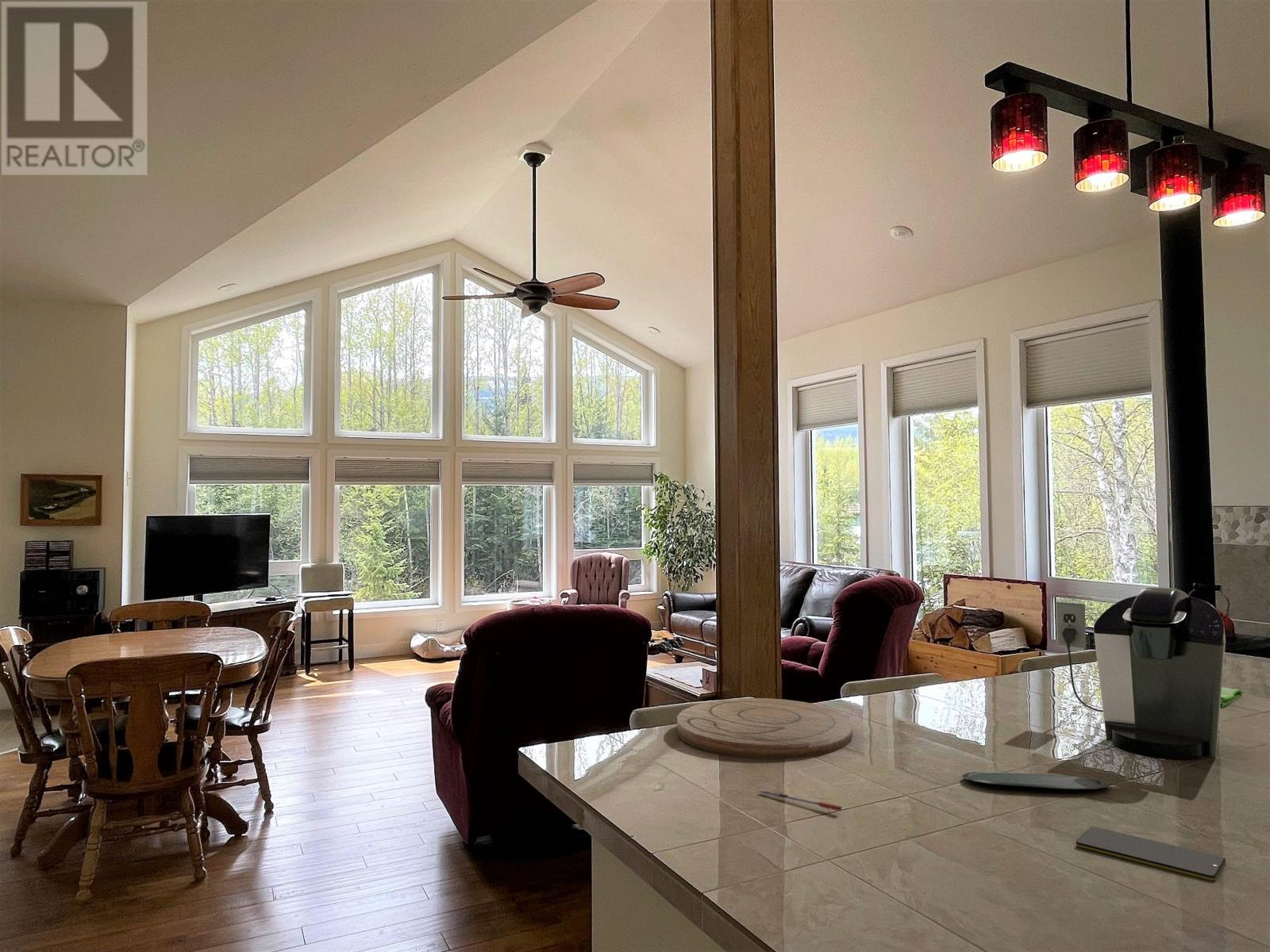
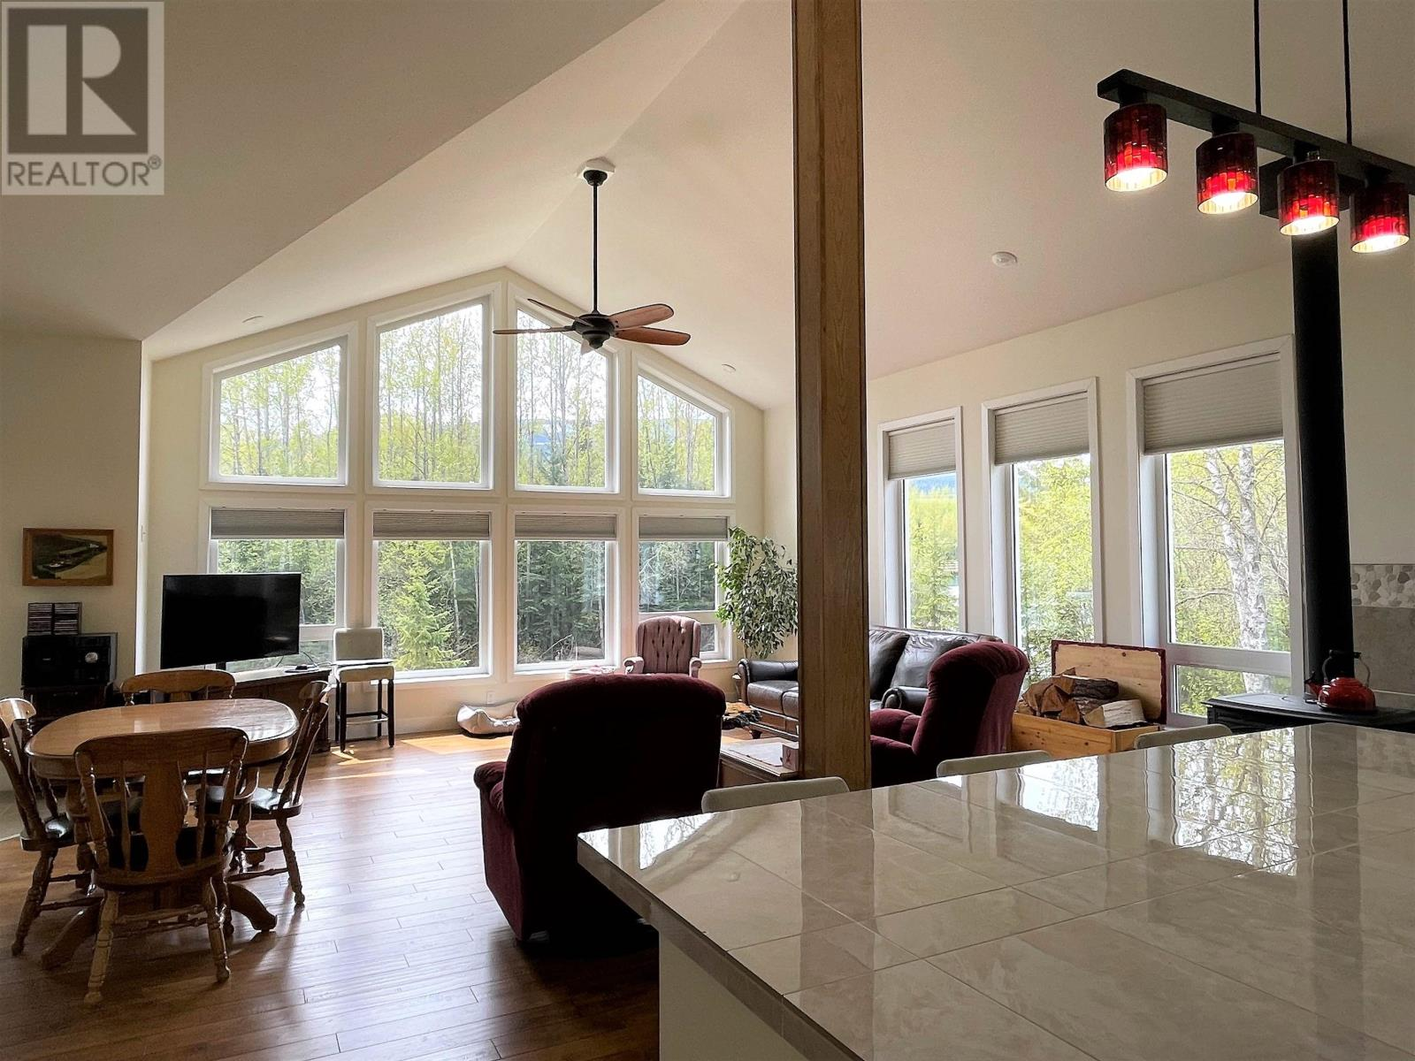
- dish towel [1220,686,1243,708]
- pen [759,789,843,812]
- coffee maker [1055,586,1226,761]
- smartphone [1076,826,1226,881]
- cutting board [676,697,853,760]
- oval tray [961,771,1110,790]
